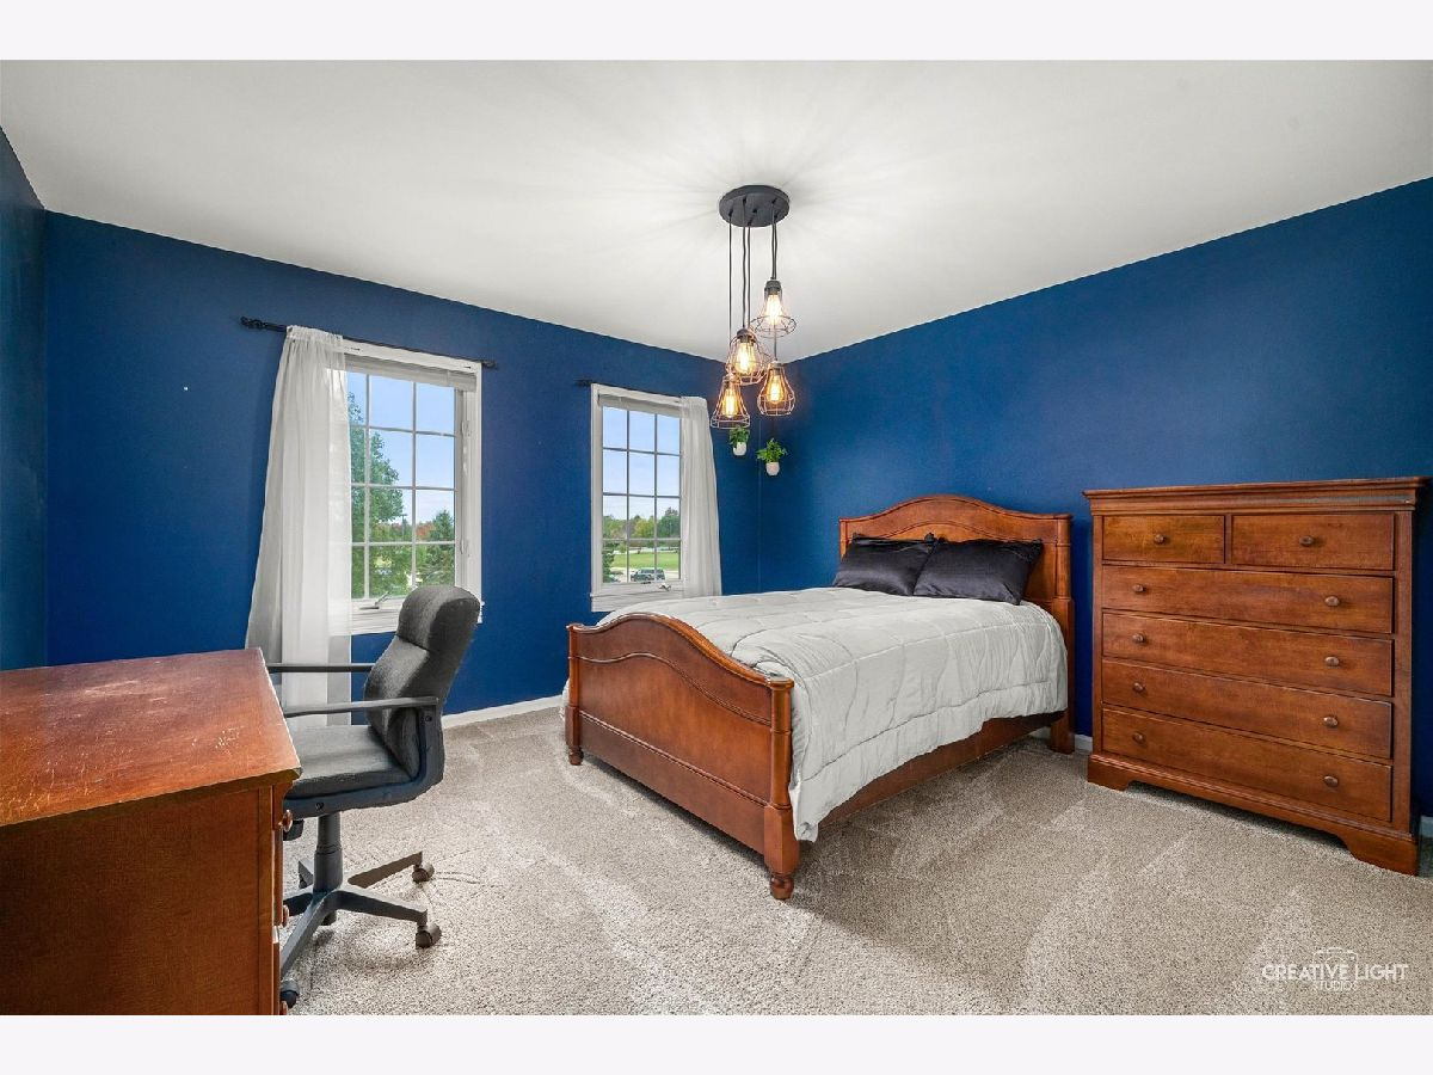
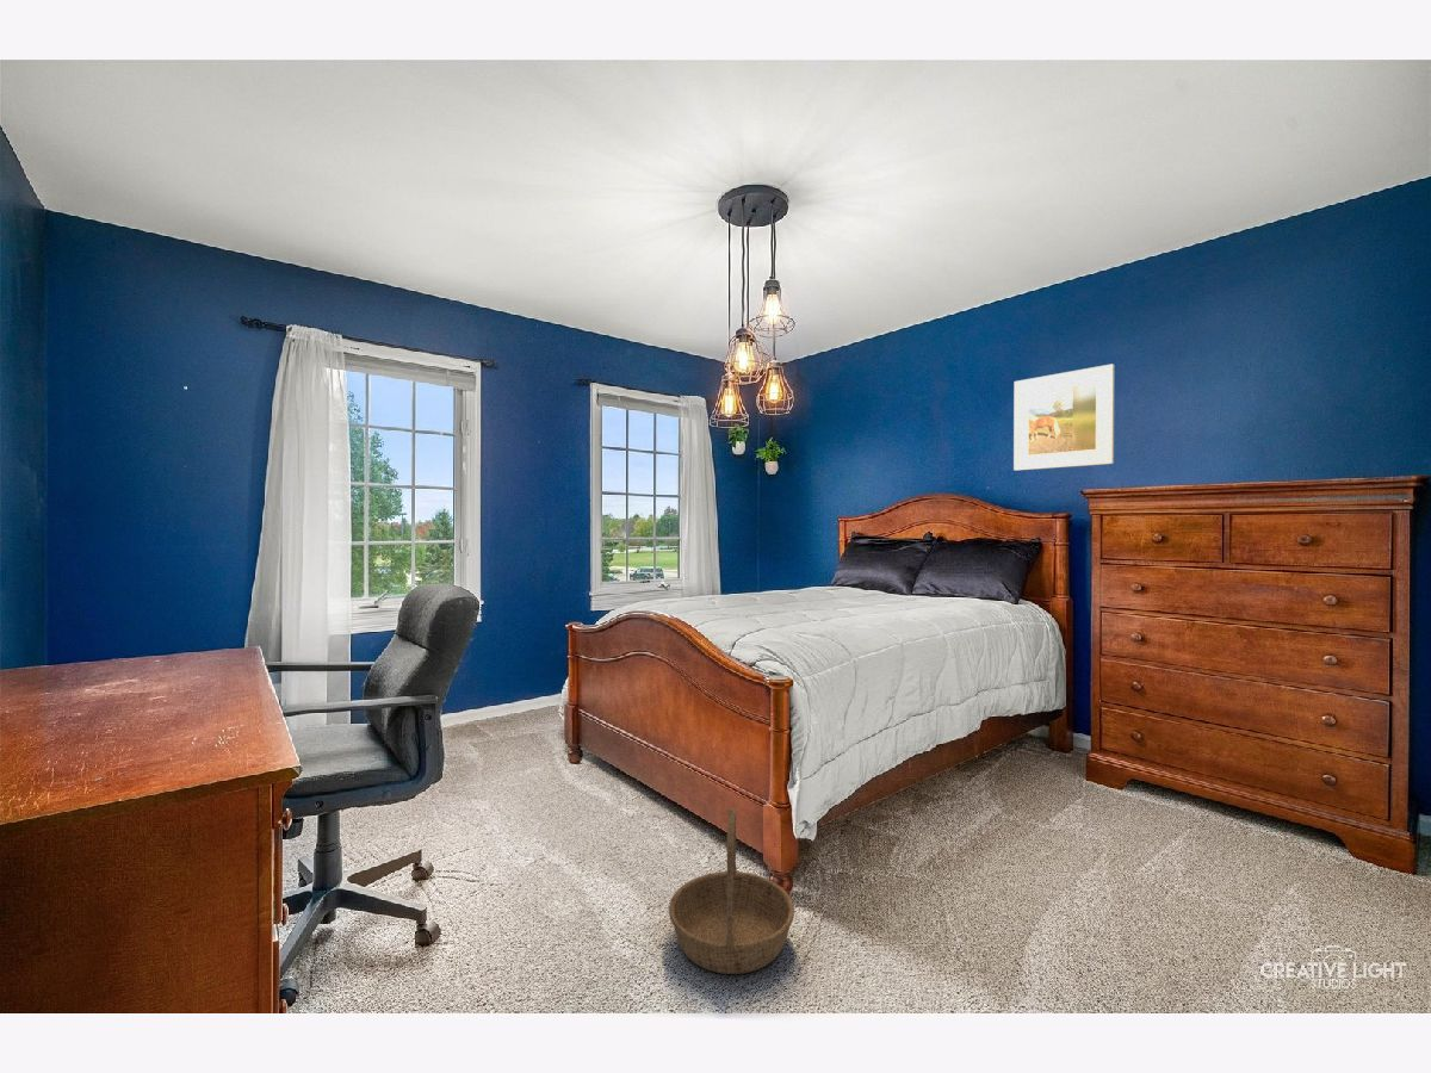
+ basket [668,807,795,975]
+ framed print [1012,362,1116,472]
